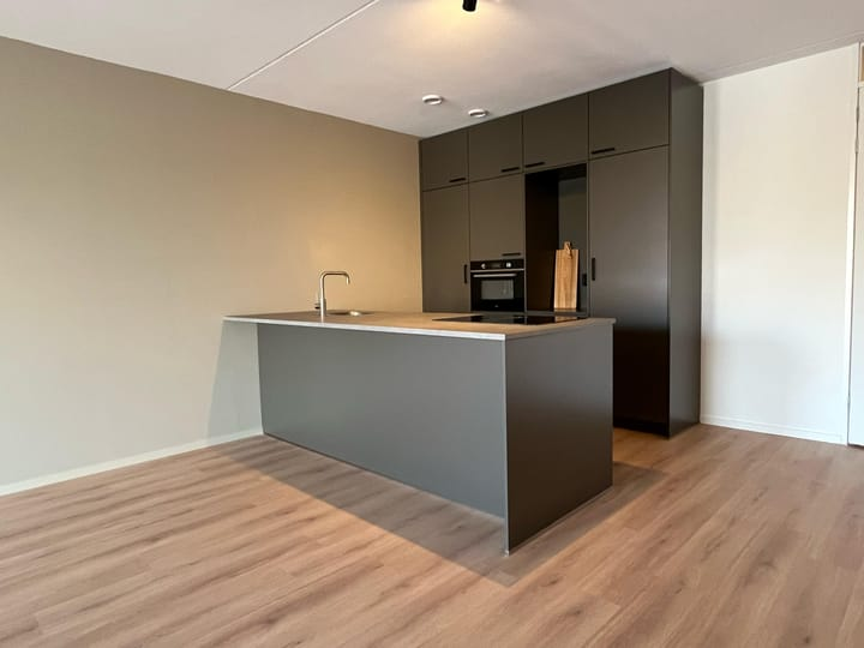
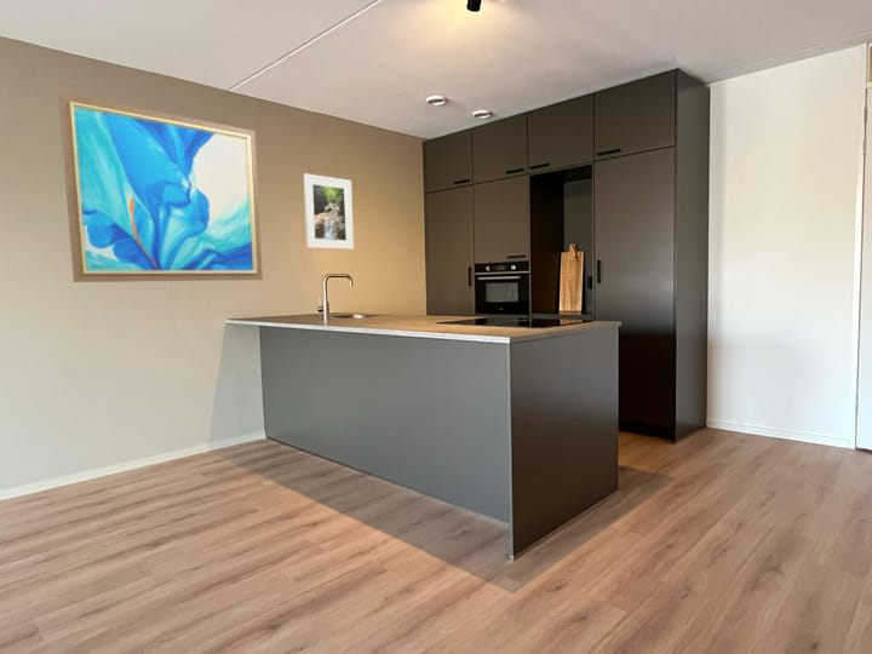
+ wall art [57,91,264,283]
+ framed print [302,172,355,251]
